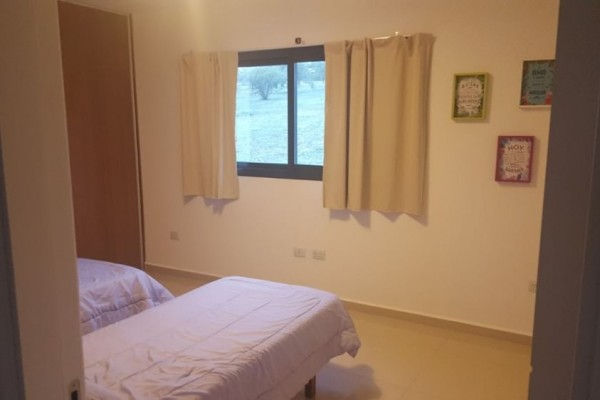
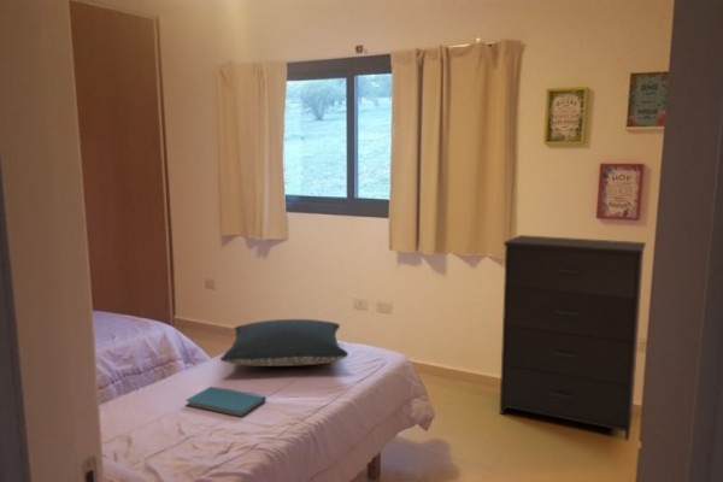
+ dresser [499,234,647,441]
+ book [184,386,268,418]
+ pillow [219,318,349,368]
